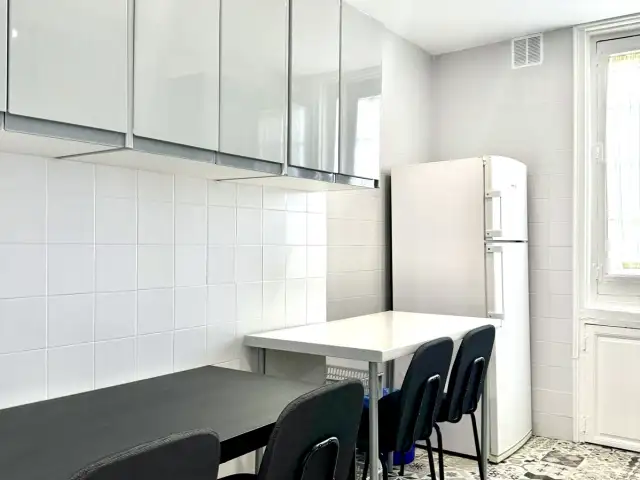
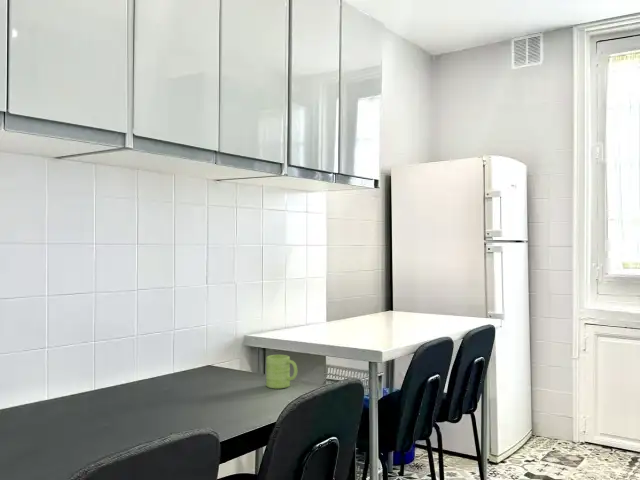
+ mug [265,354,298,389]
